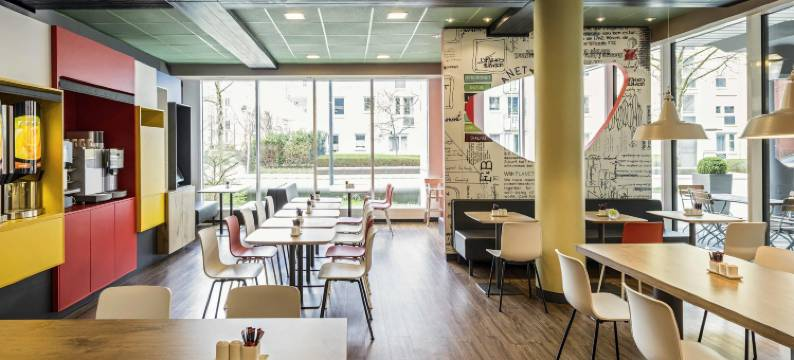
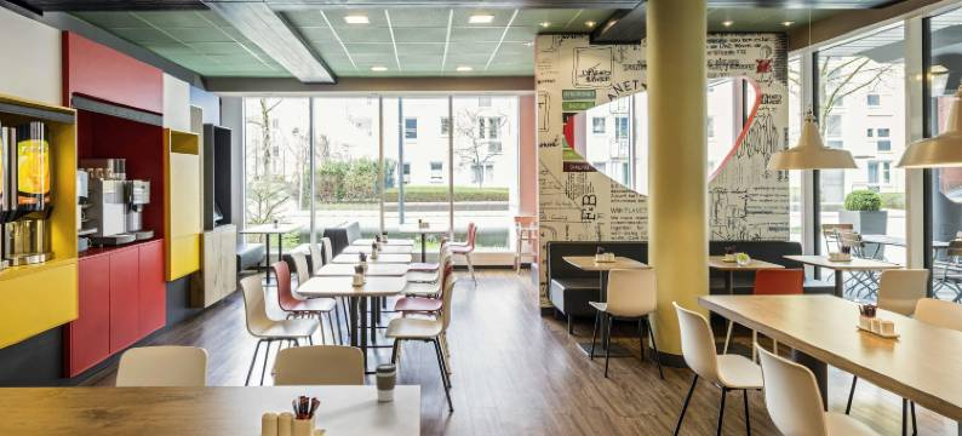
+ coffee cup [374,362,397,402]
